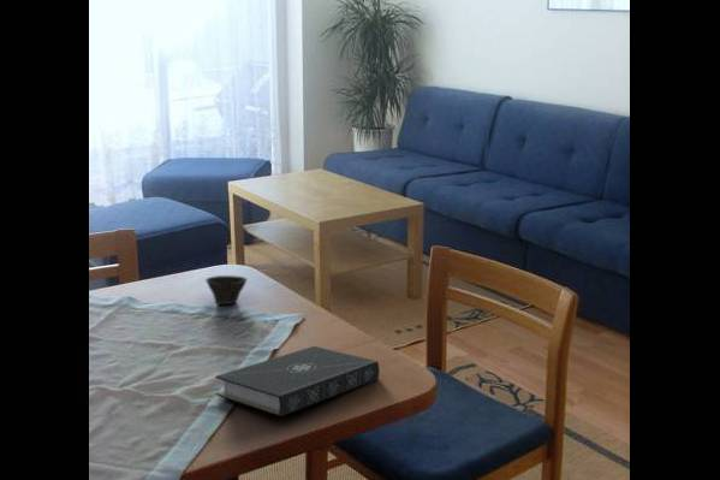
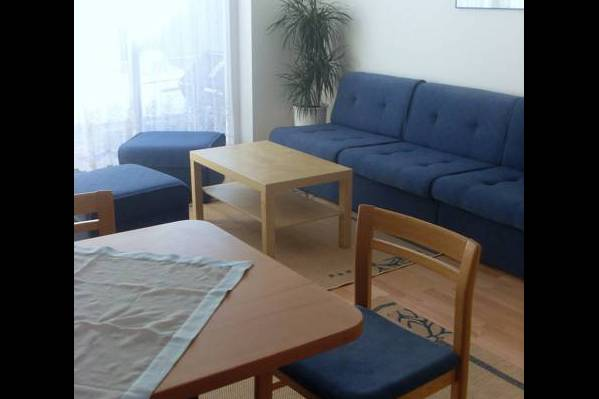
- cup [204,274,249,306]
- book [214,345,381,417]
